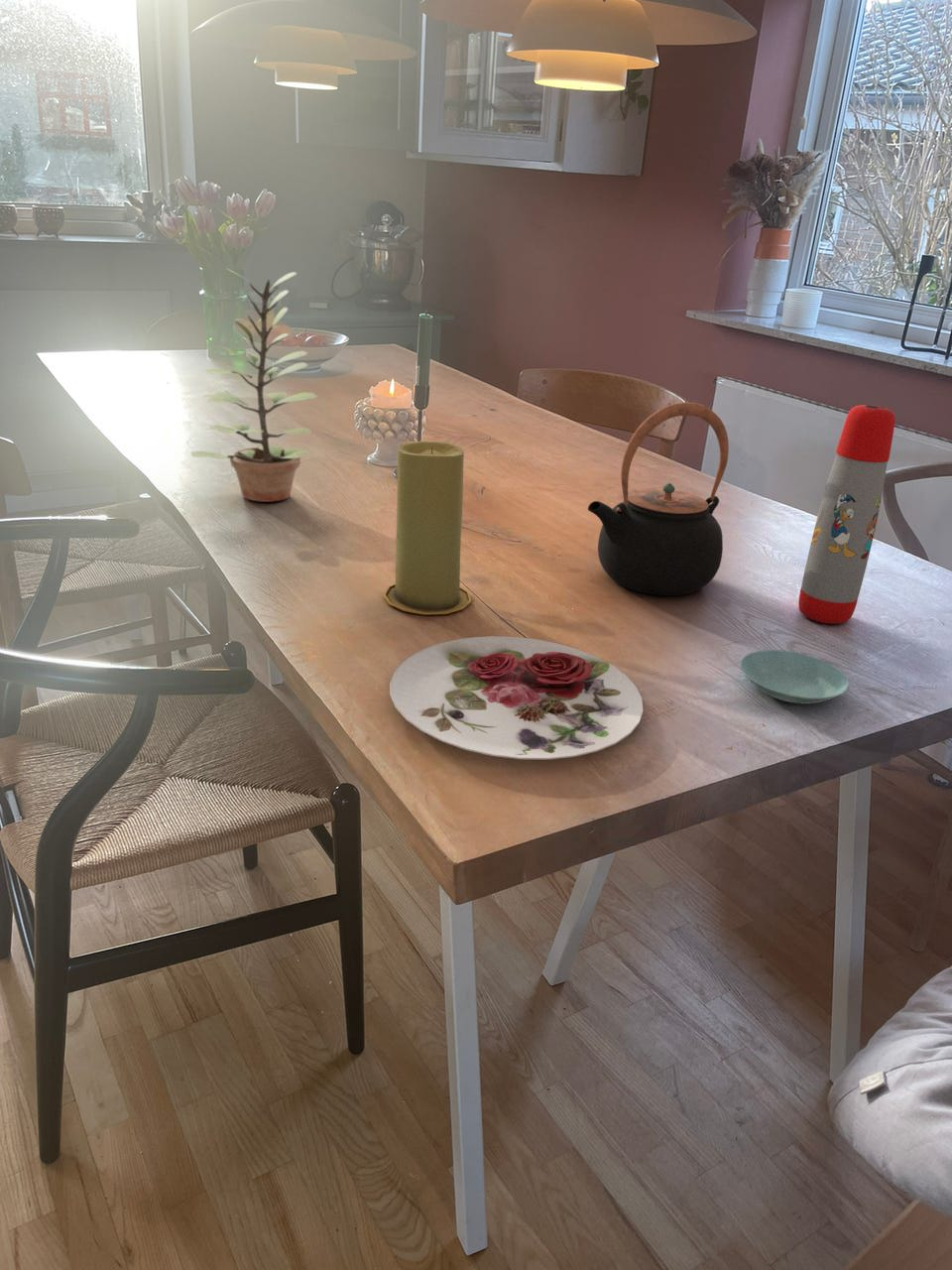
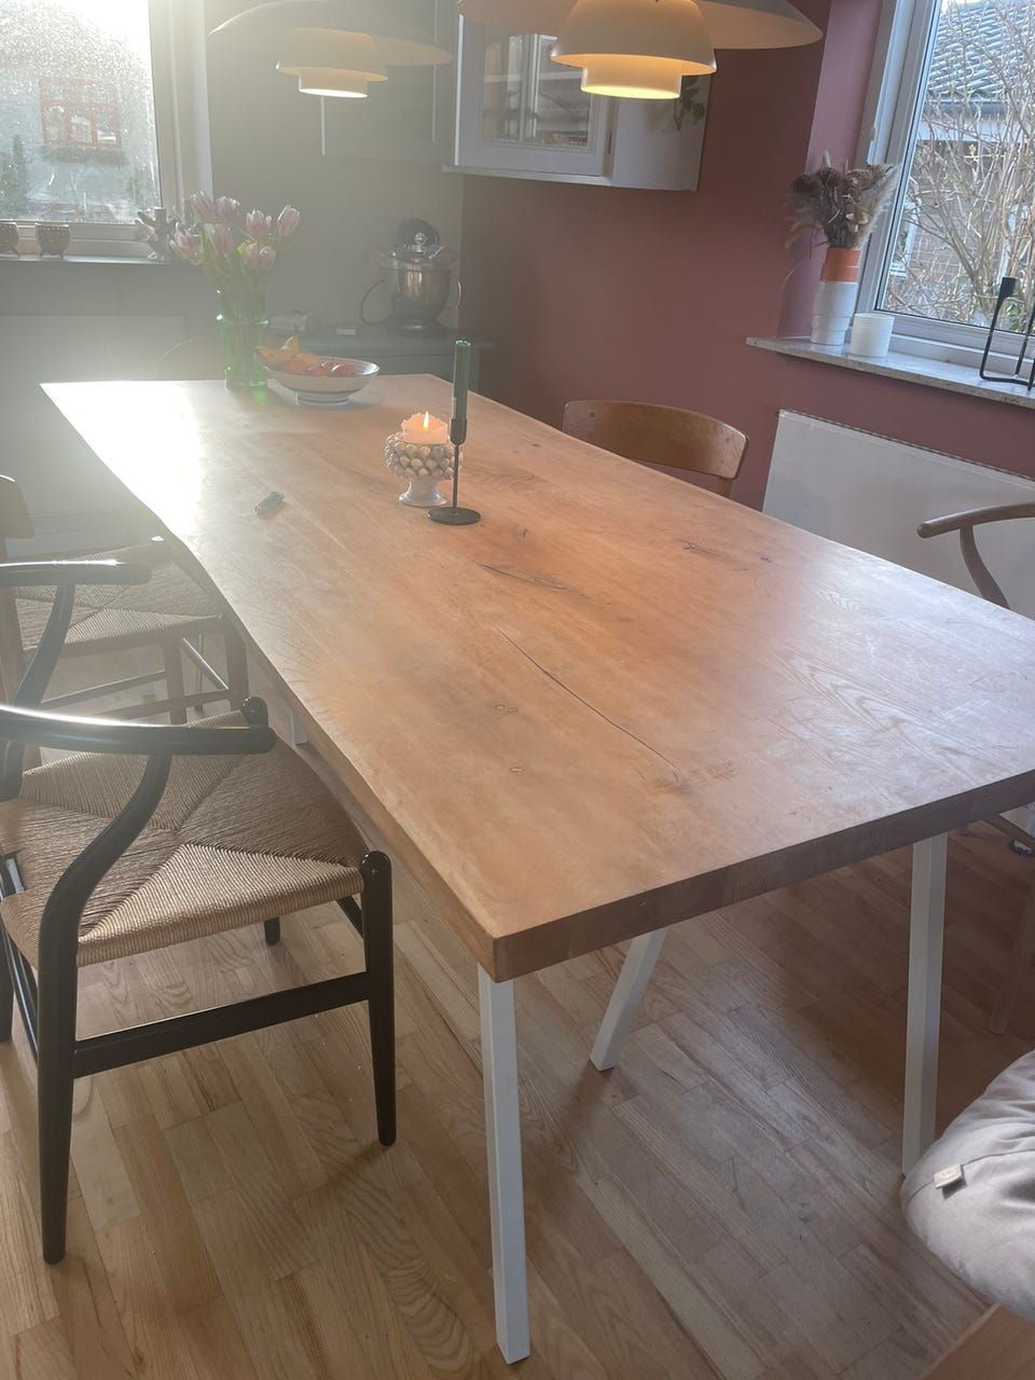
- plate [389,635,645,760]
- candle [383,441,472,616]
- water bottle [797,404,896,625]
- plant [190,267,318,503]
- saucer [739,649,850,704]
- teapot [587,402,730,596]
